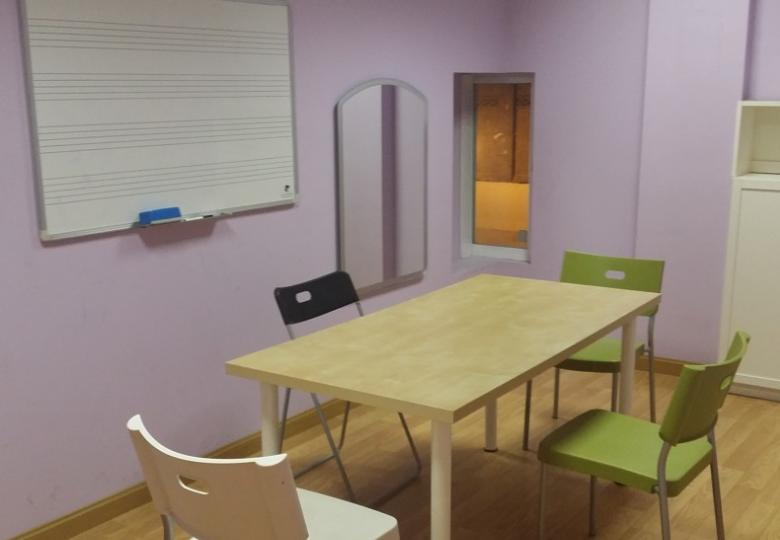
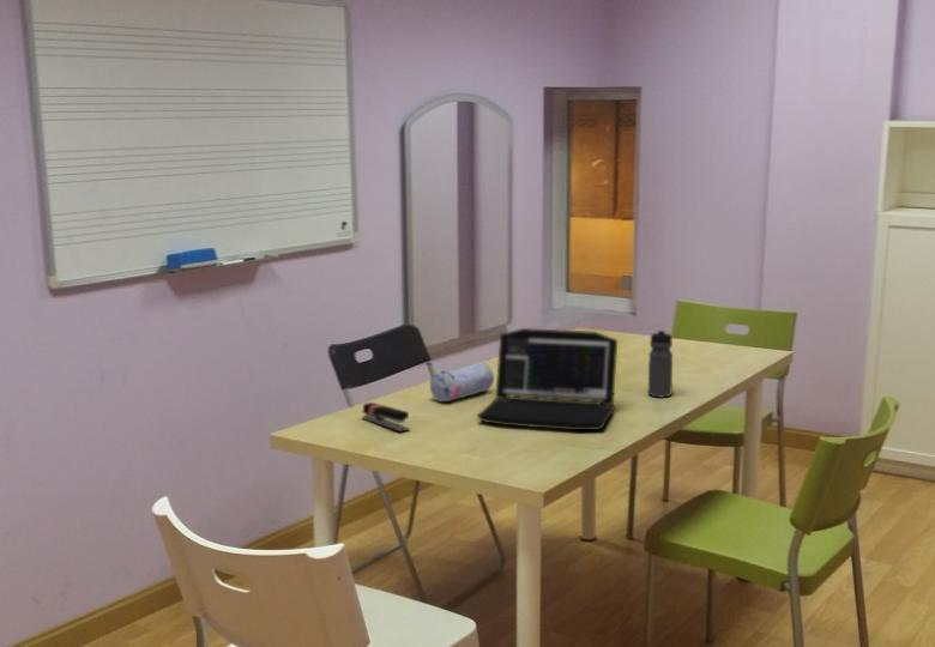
+ laptop [477,327,619,431]
+ stapler [361,401,411,434]
+ pencil case [429,361,495,403]
+ water bottle [647,328,674,398]
